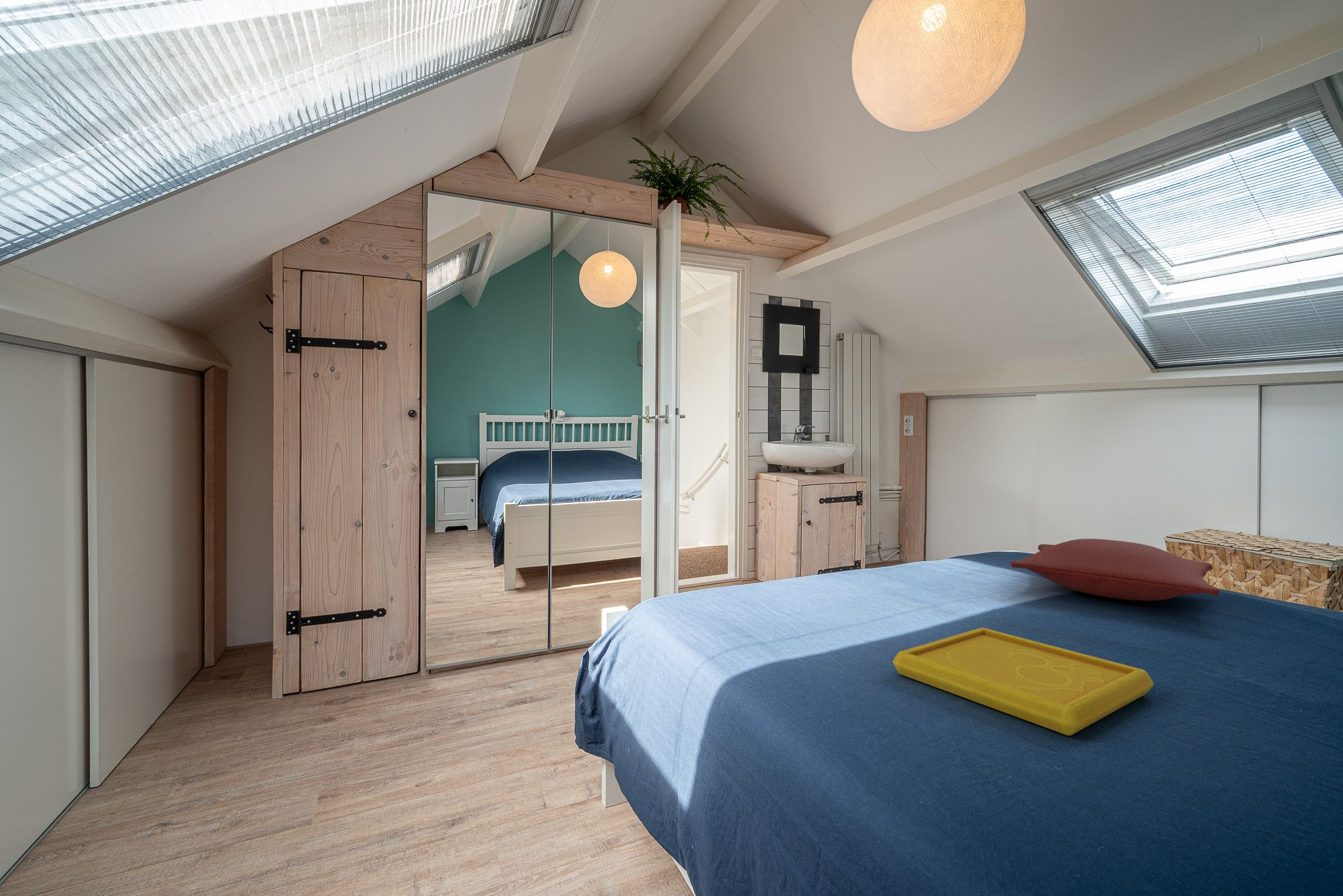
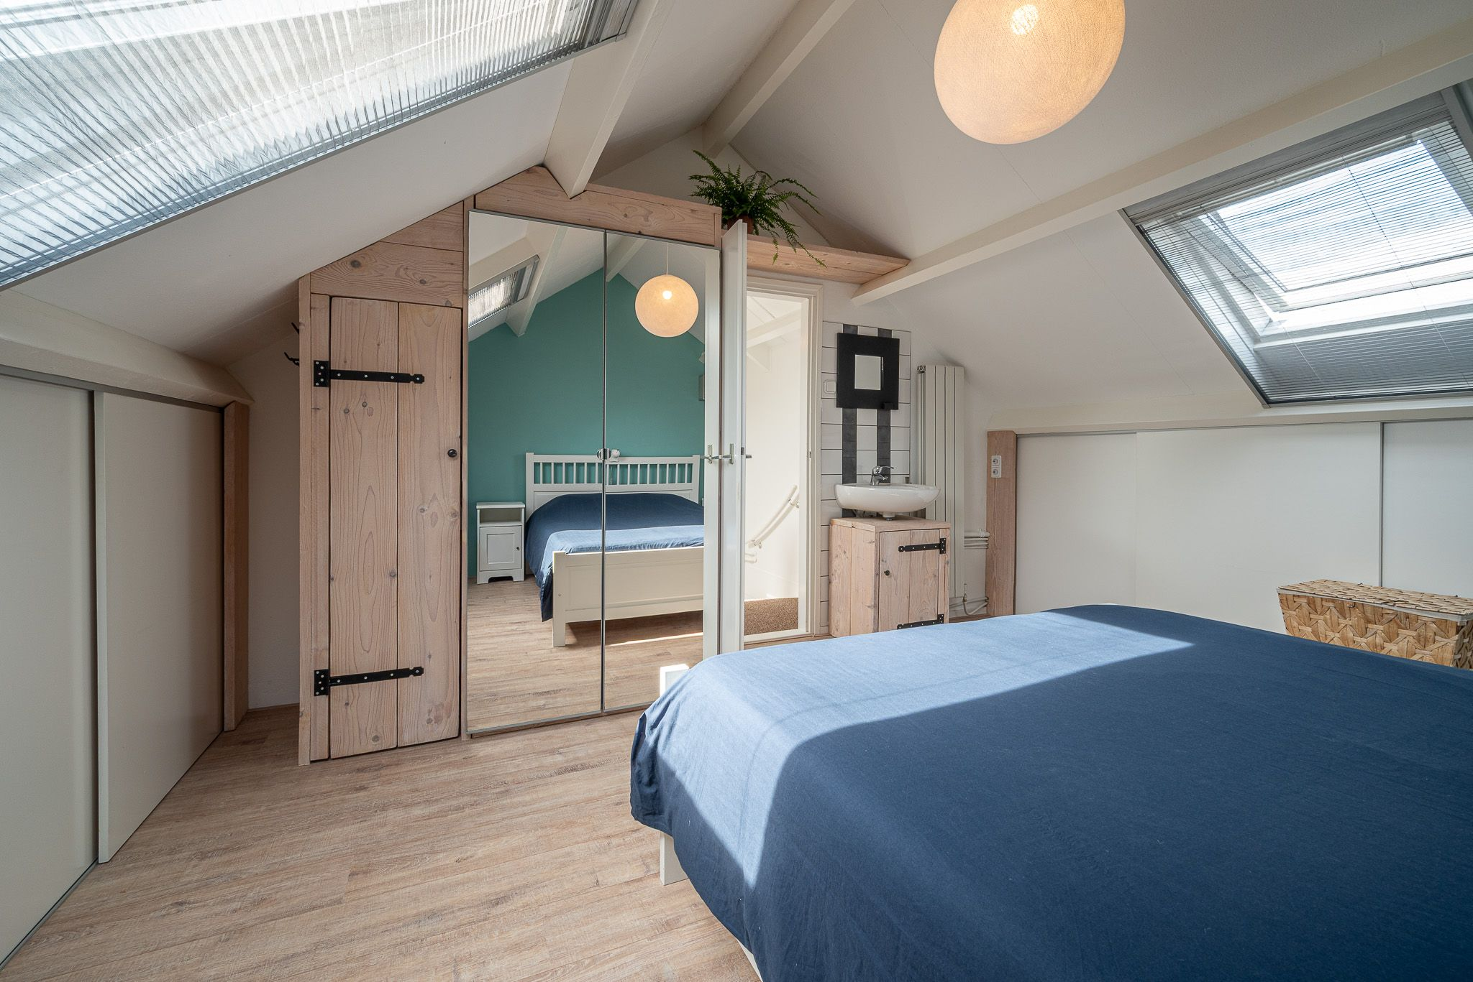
- serving tray [892,627,1154,736]
- pillow [1010,538,1221,601]
